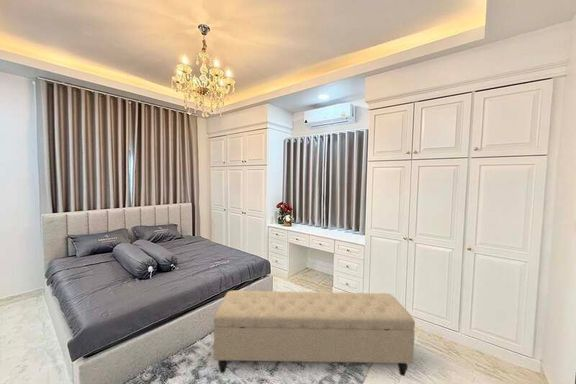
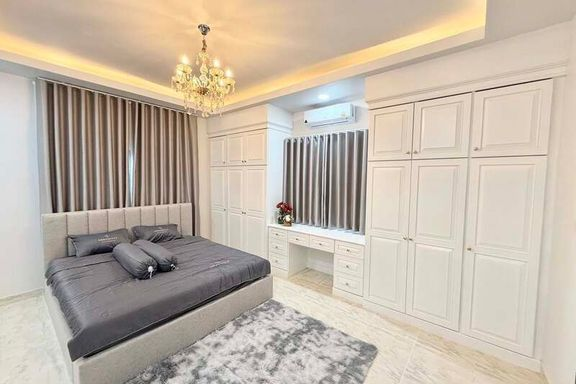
- bench [213,290,416,377]
